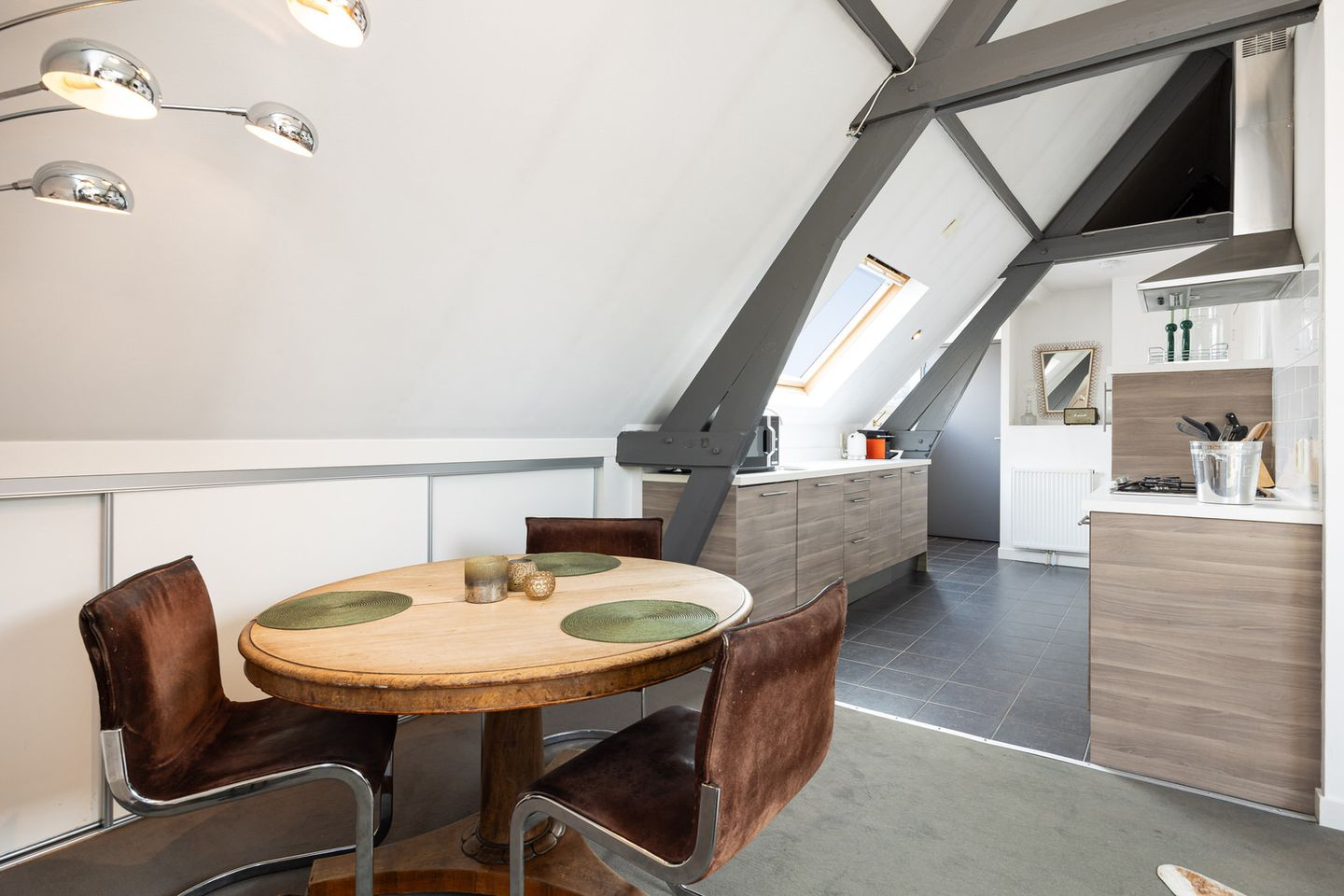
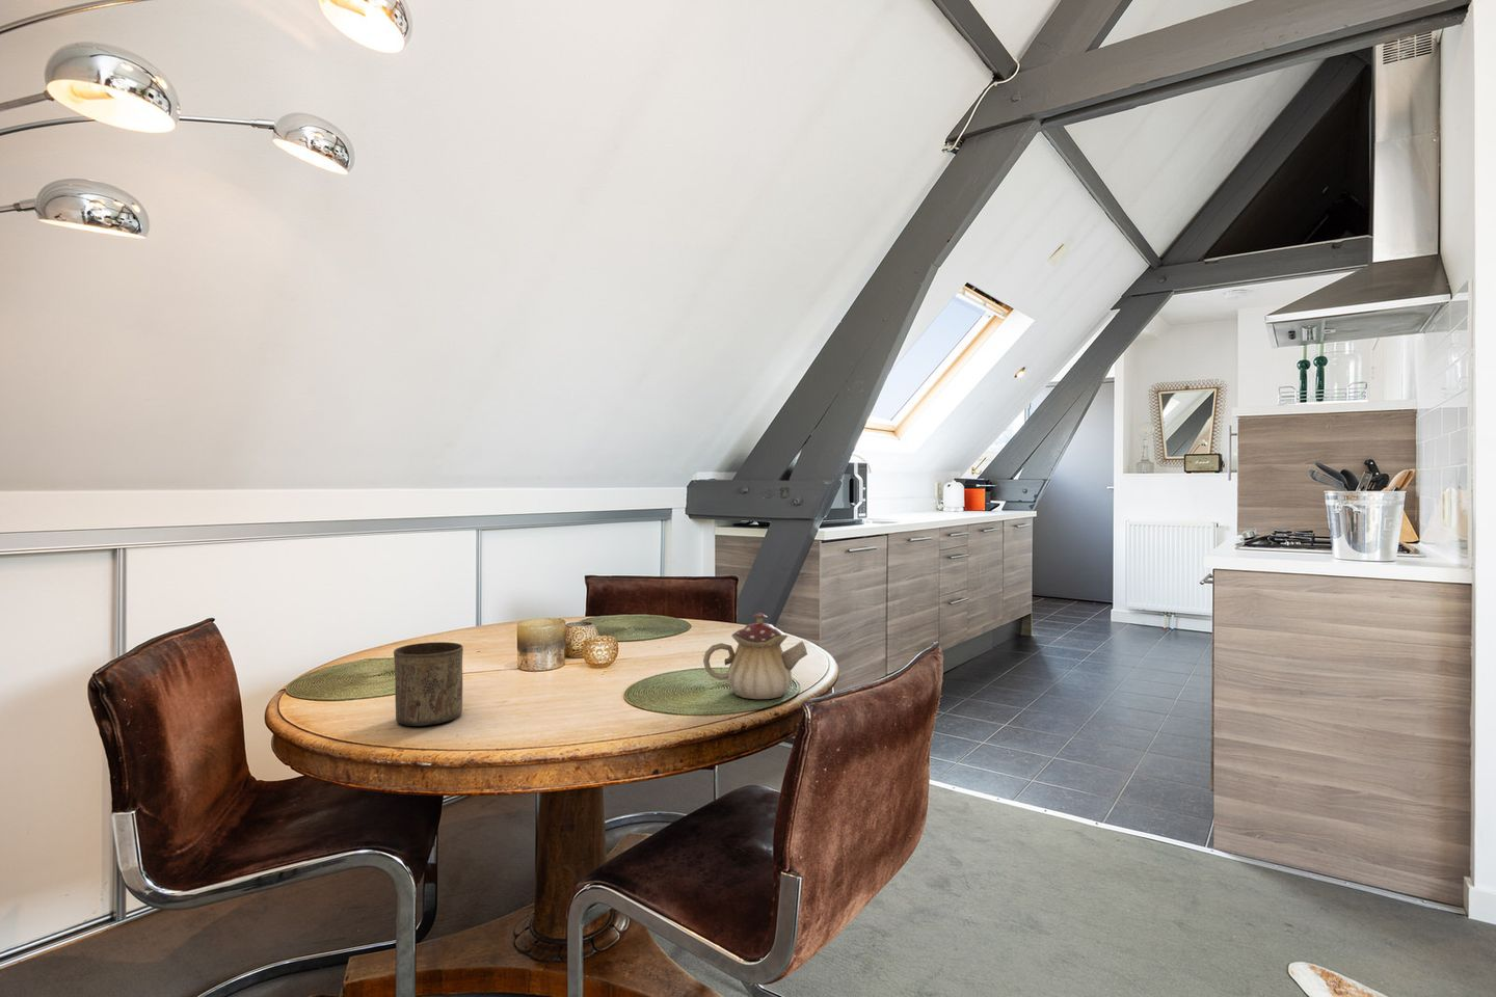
+ teapot [702,612,808,700]
+ cup [393,641,464,727]
